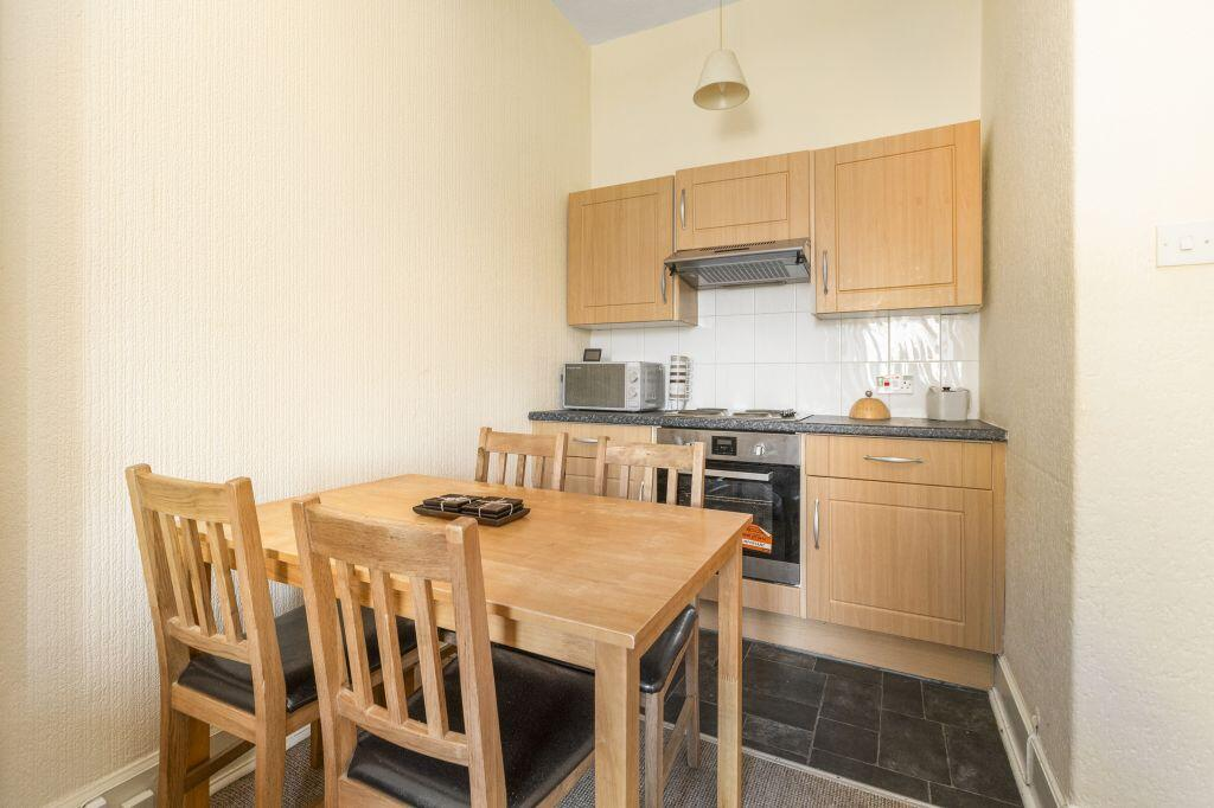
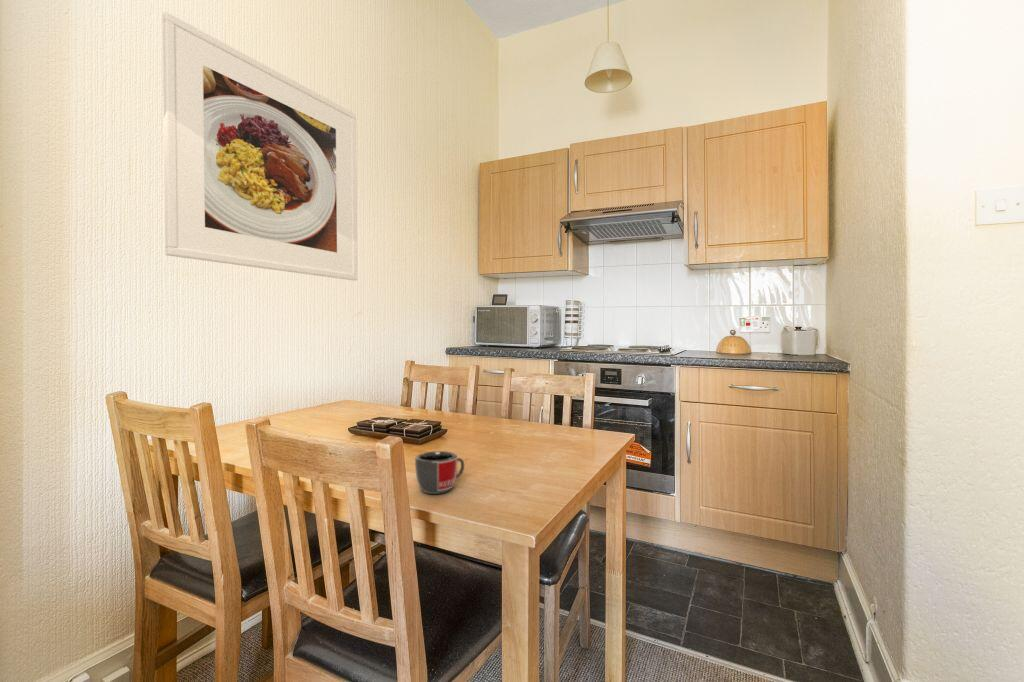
+ mug [414,450,465,495]
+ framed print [162,11,359,282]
